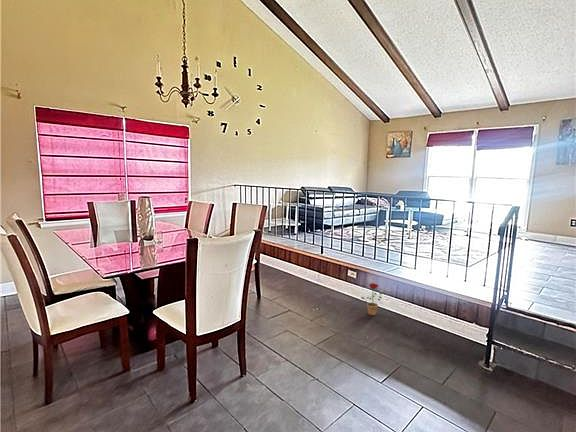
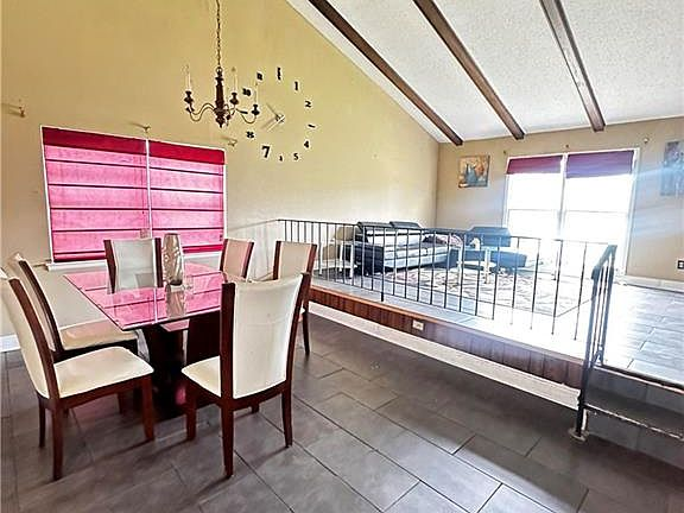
- decorative plant [360,282,384,316]
